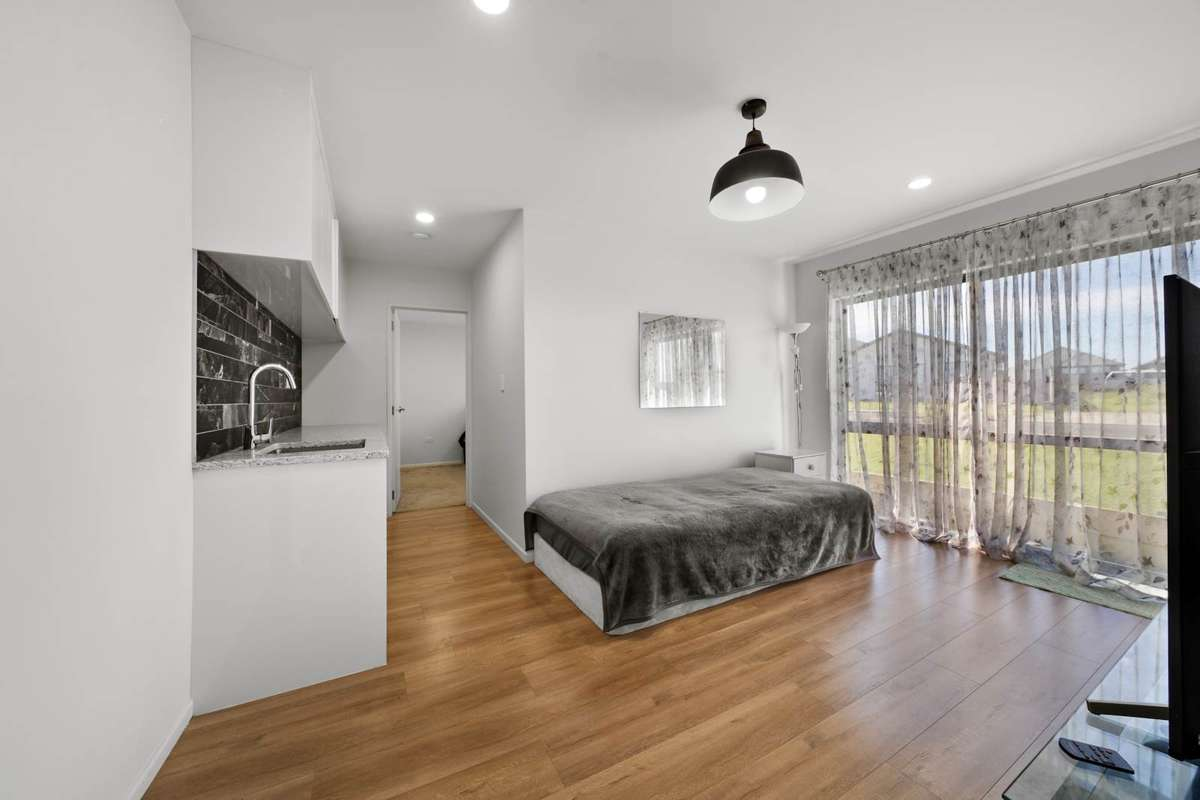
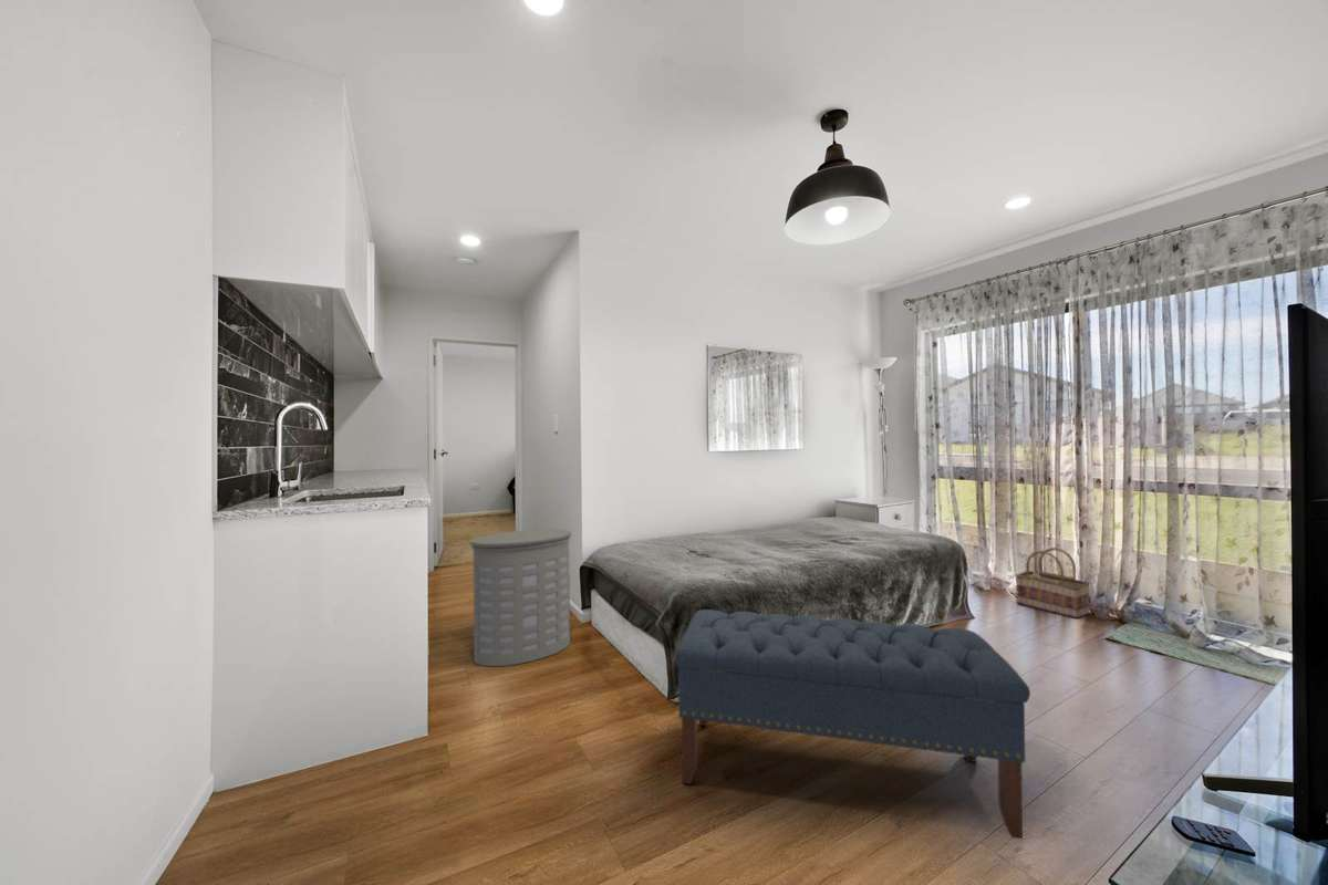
+ laundry hamper [468,528,572,667]
+ bench [674,608,1031,840]
+ basket [1015,546,1091,620]
